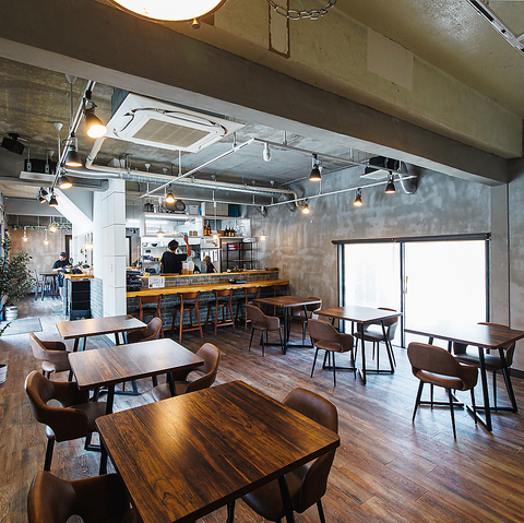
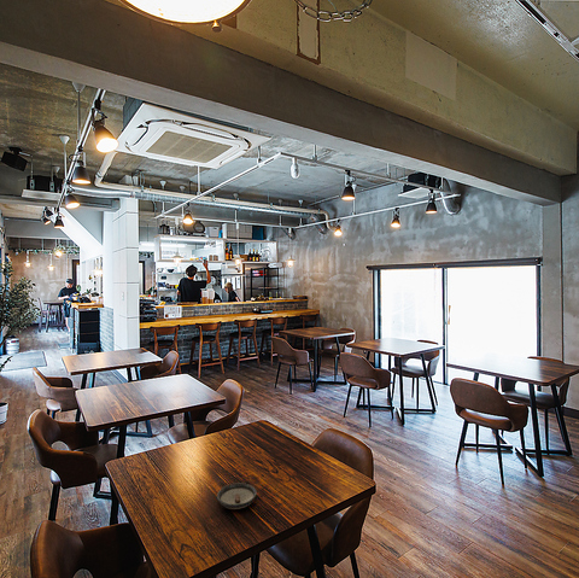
+ saucer [216,481,258,510]
